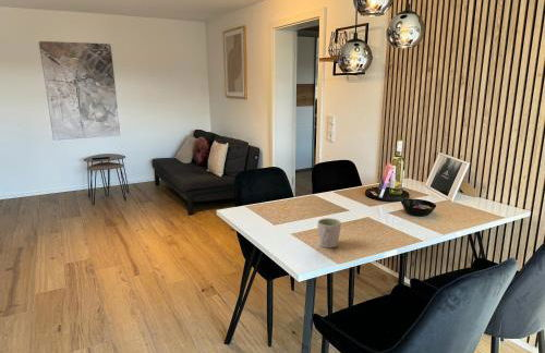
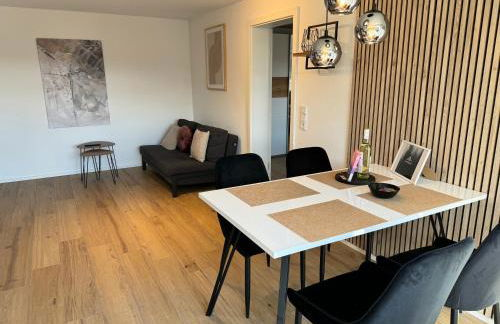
- mug [316,217,342,249]
